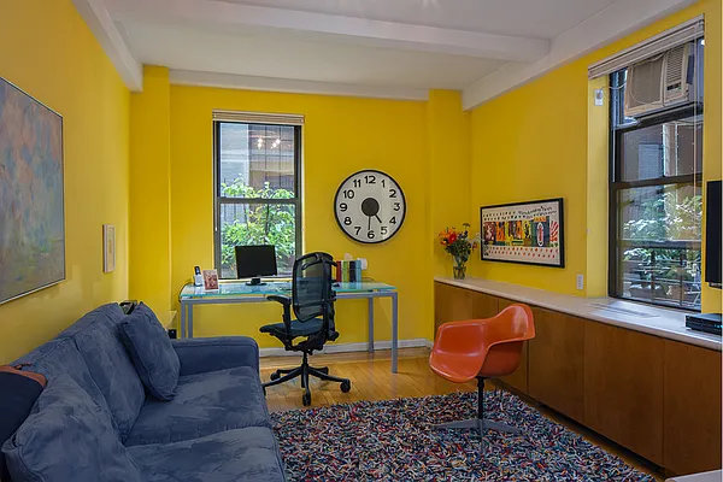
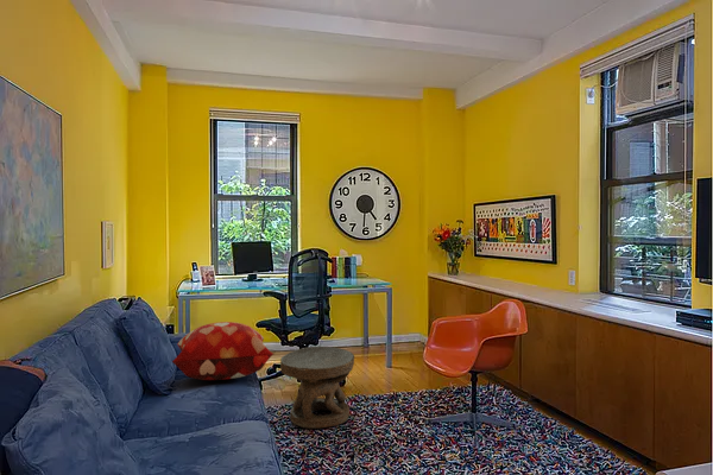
+ decorative pillow [171,321,275,381]
+ carved stool [279,346,355,430]
